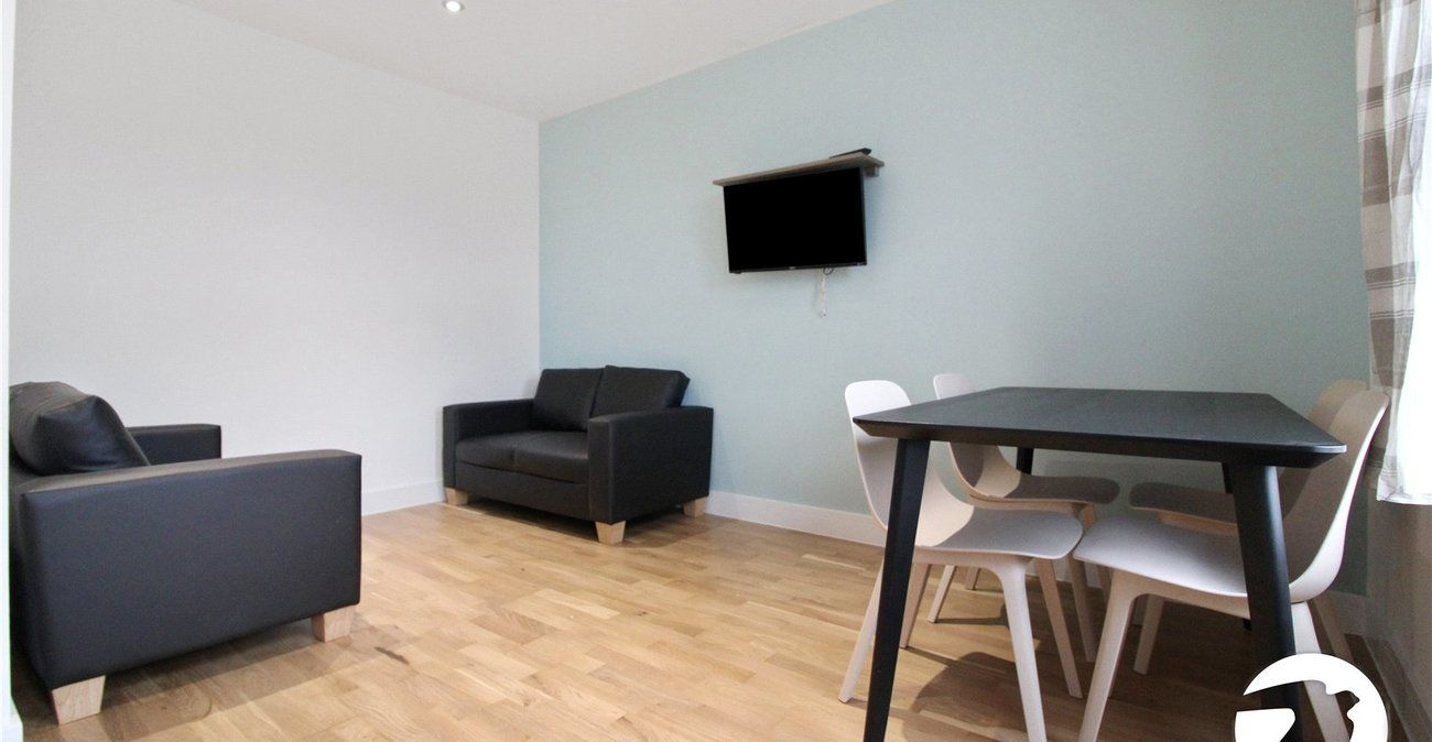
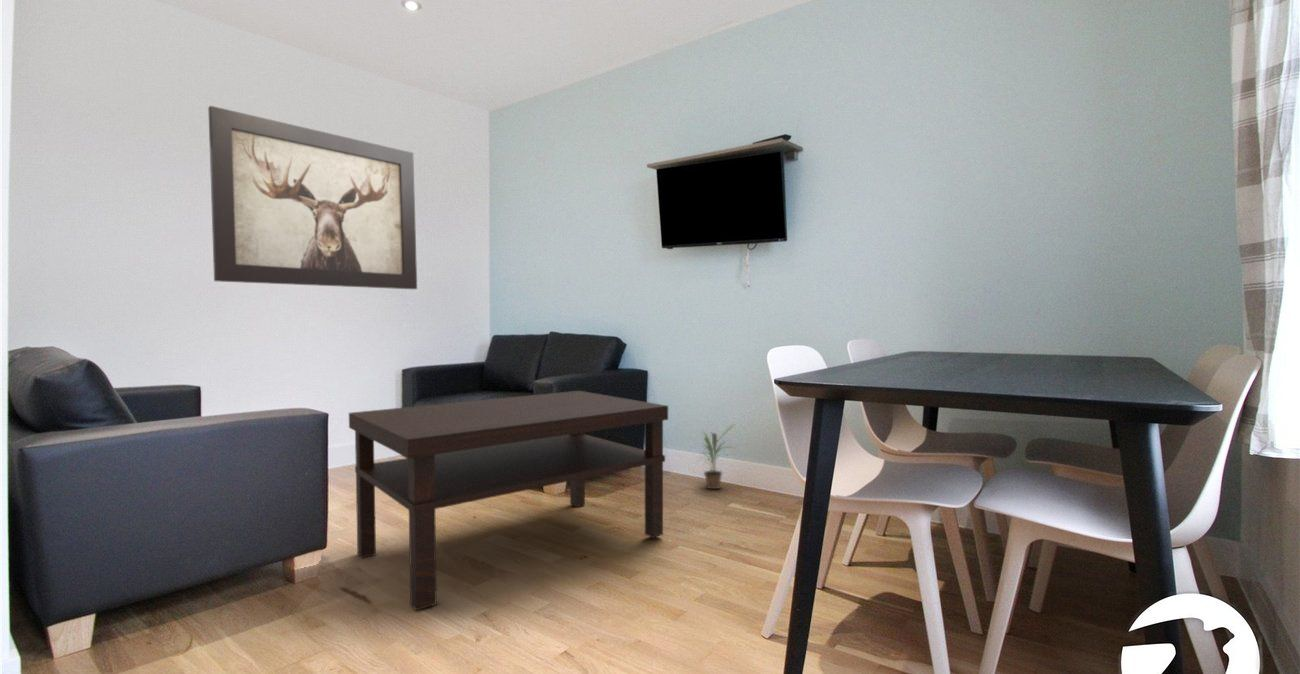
+ wall art [207,105,418,290]
+ coffee table [348,390,669,611]
+ potted plant [699,424,736,490]
